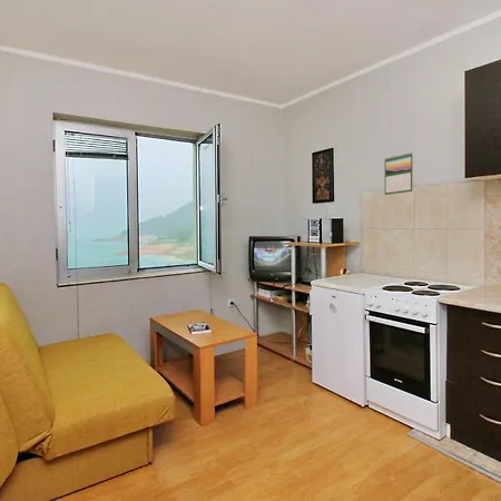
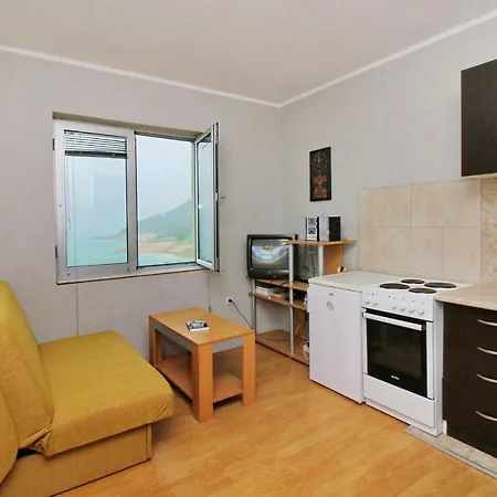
- calendar [384,151,414,196]
